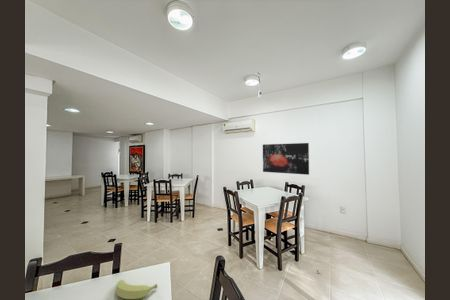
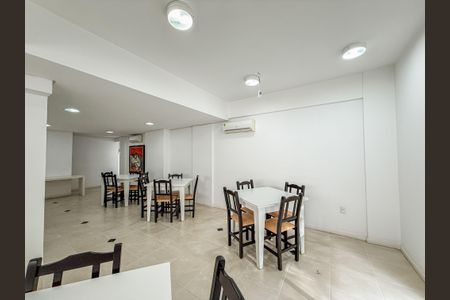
- wall art [262,142,310,176]
- banana [115,279,158,300]
